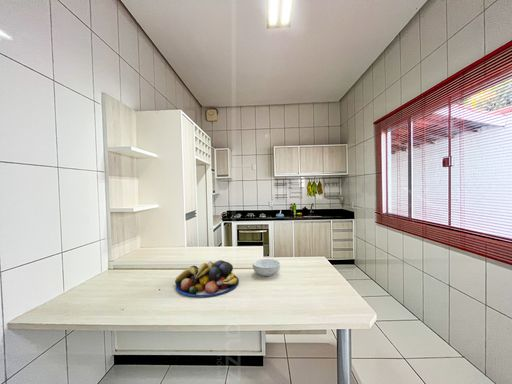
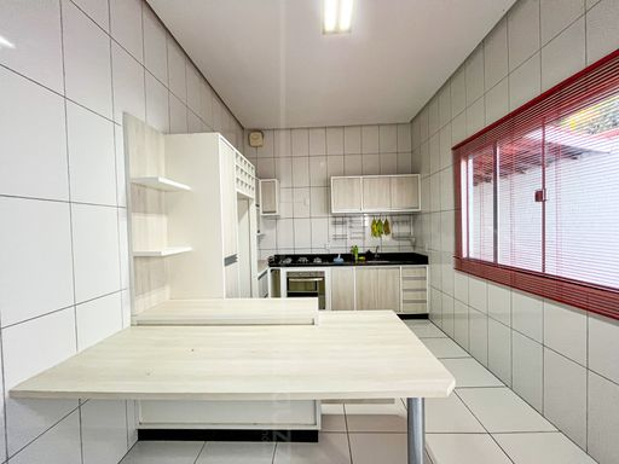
- cereal bowl [252,258,281,277]
- fruit bowl [174,259,240,298]
